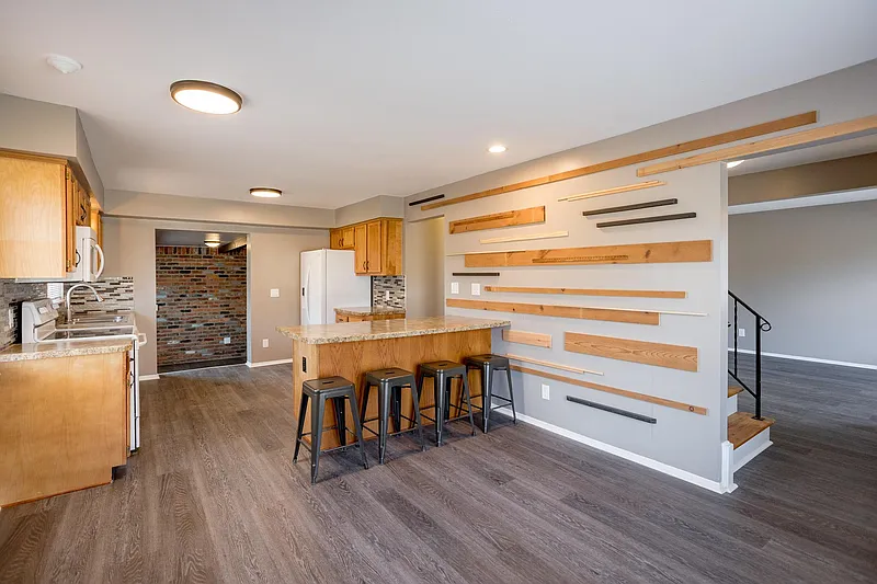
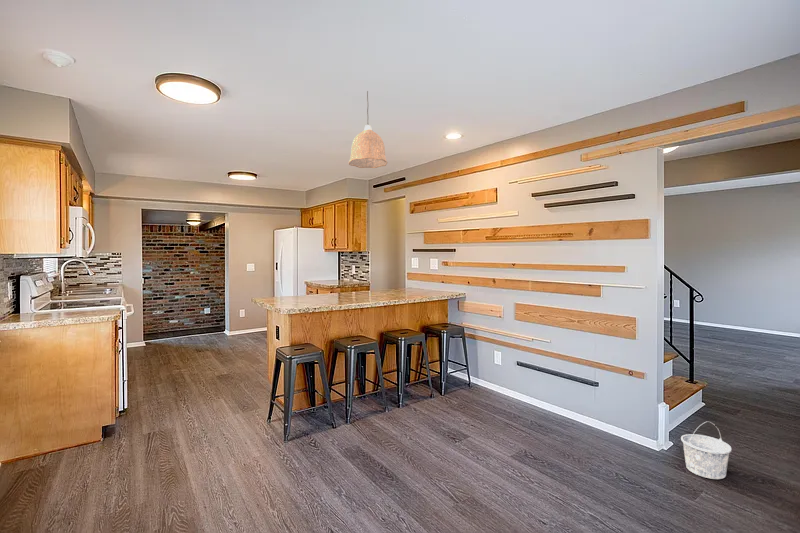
+ pendant lamp [348,90,389,169]
+ bucket [680,420,733,480]
